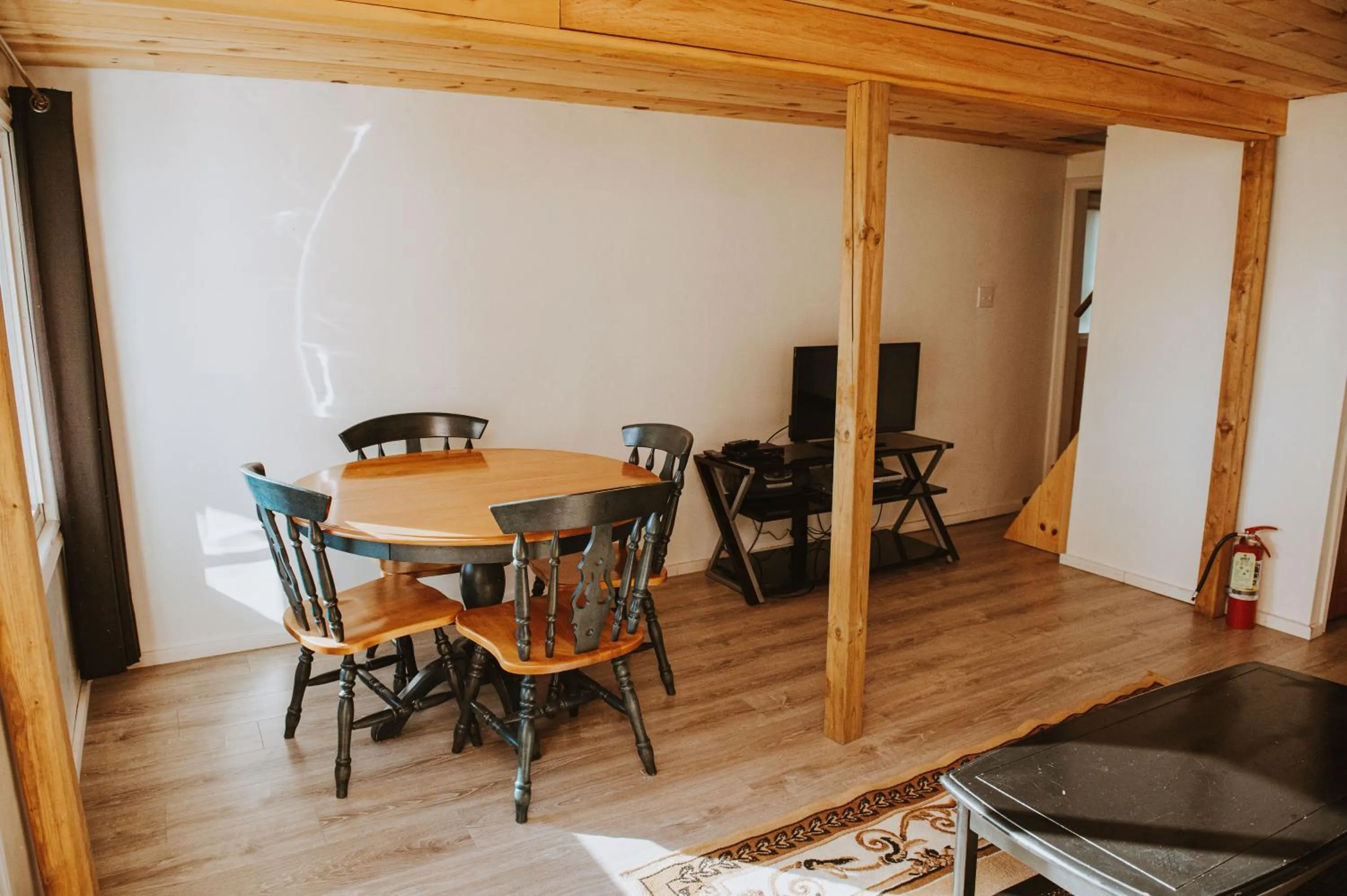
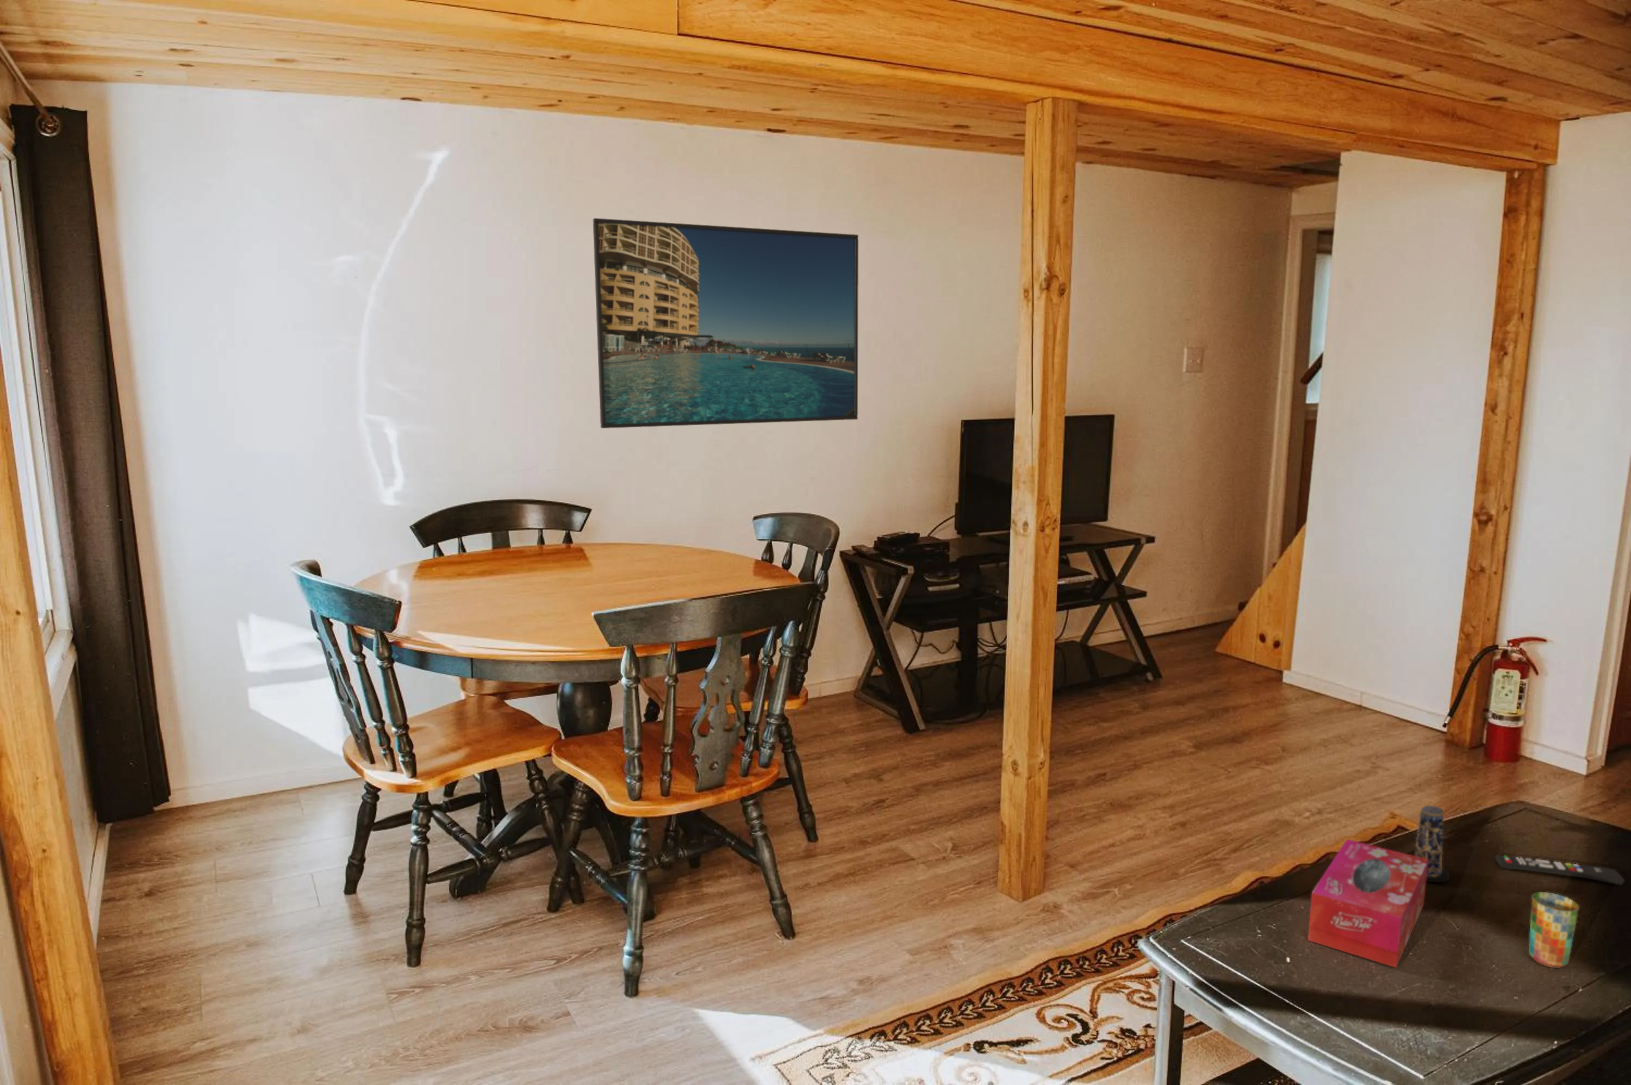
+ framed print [592,218,858,429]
+ remote control [1494,855,1626,885]
+ candle [1412,805,1449,883]
+ cup [1528,891,1579,969]
+ tissue box [1308,839,1429,968]
